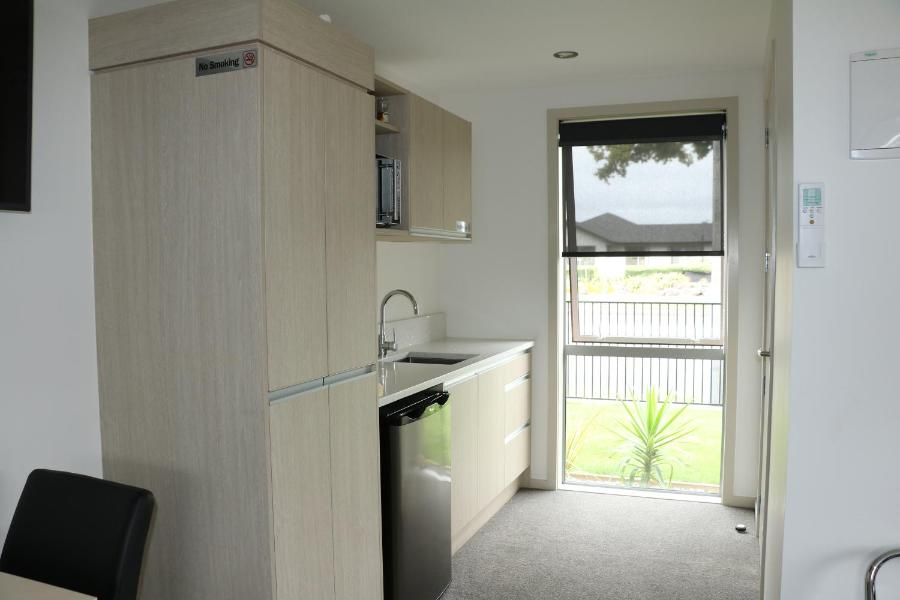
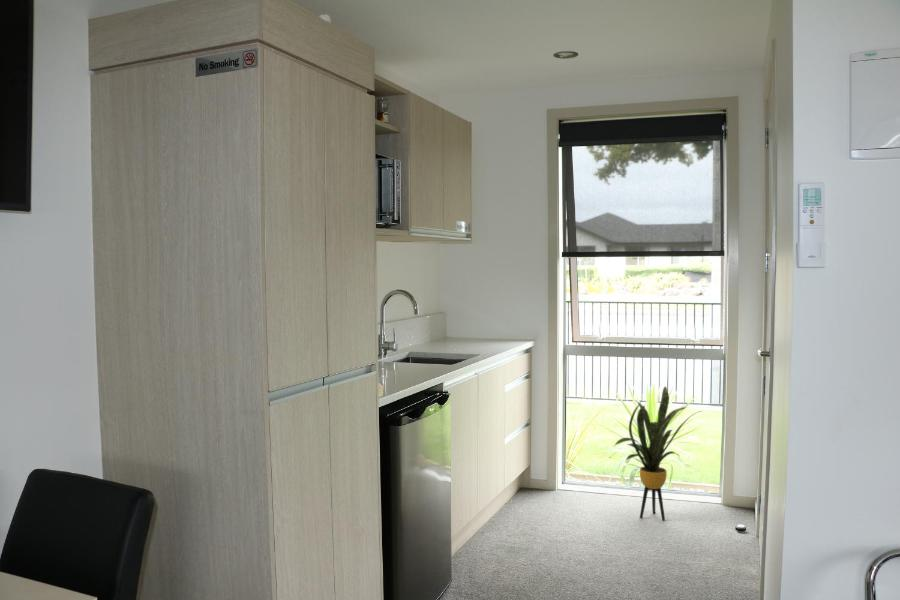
+ house plant [613,385,702,521]
